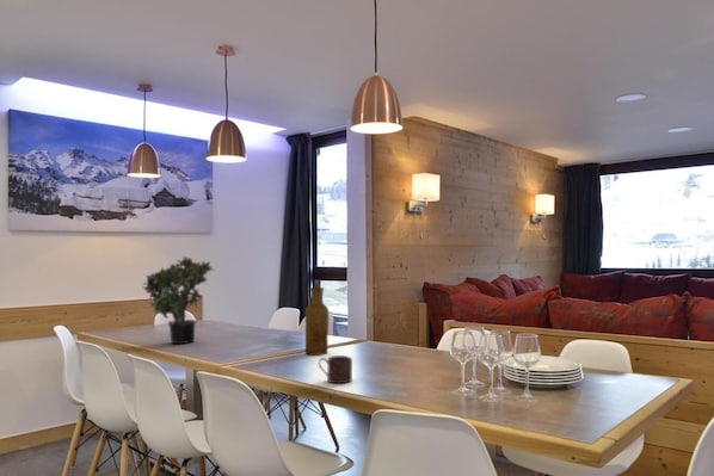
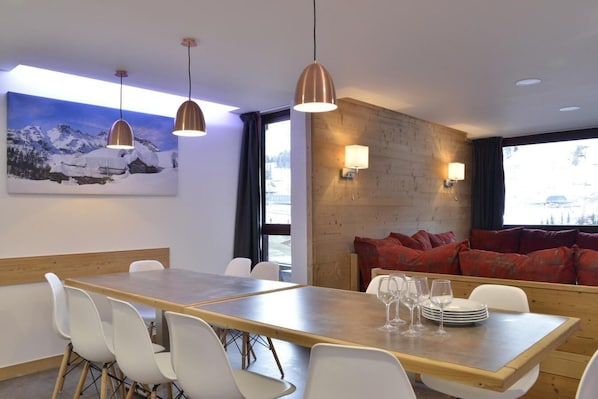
- potted plant [142,255,216,345]
- mug [318,354,353,385]
- vase [304,286,330,357]
